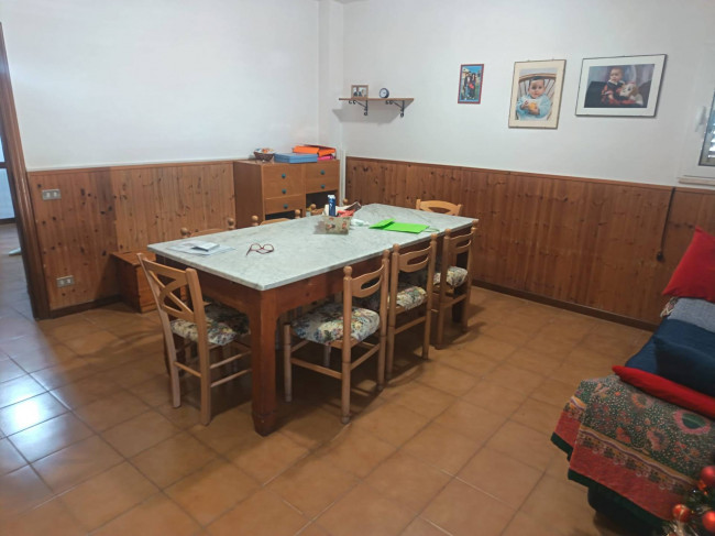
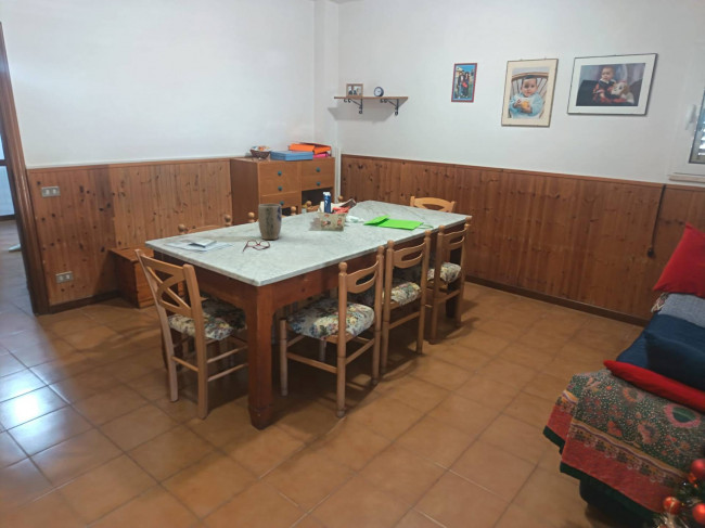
+ plant pot [257,203,283,241]
